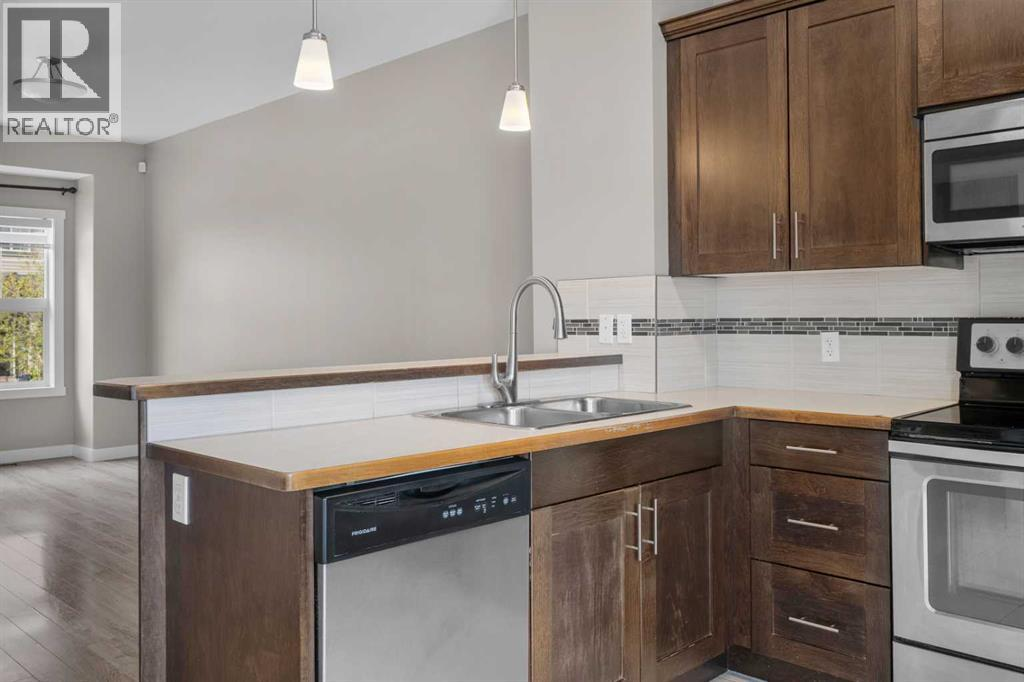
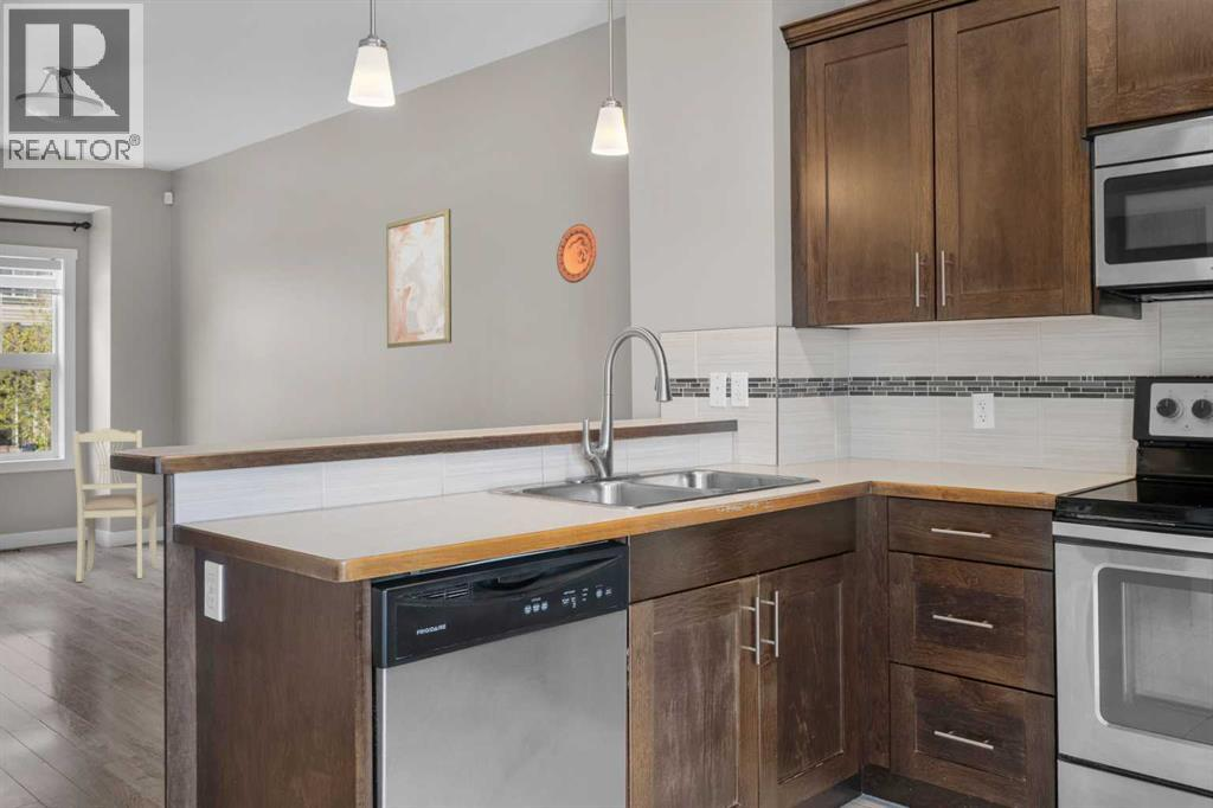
+ dining chair [71,428,160,583]
+ wall art [385,207,453,350]
+ decorative plate [556,223,598,284]
